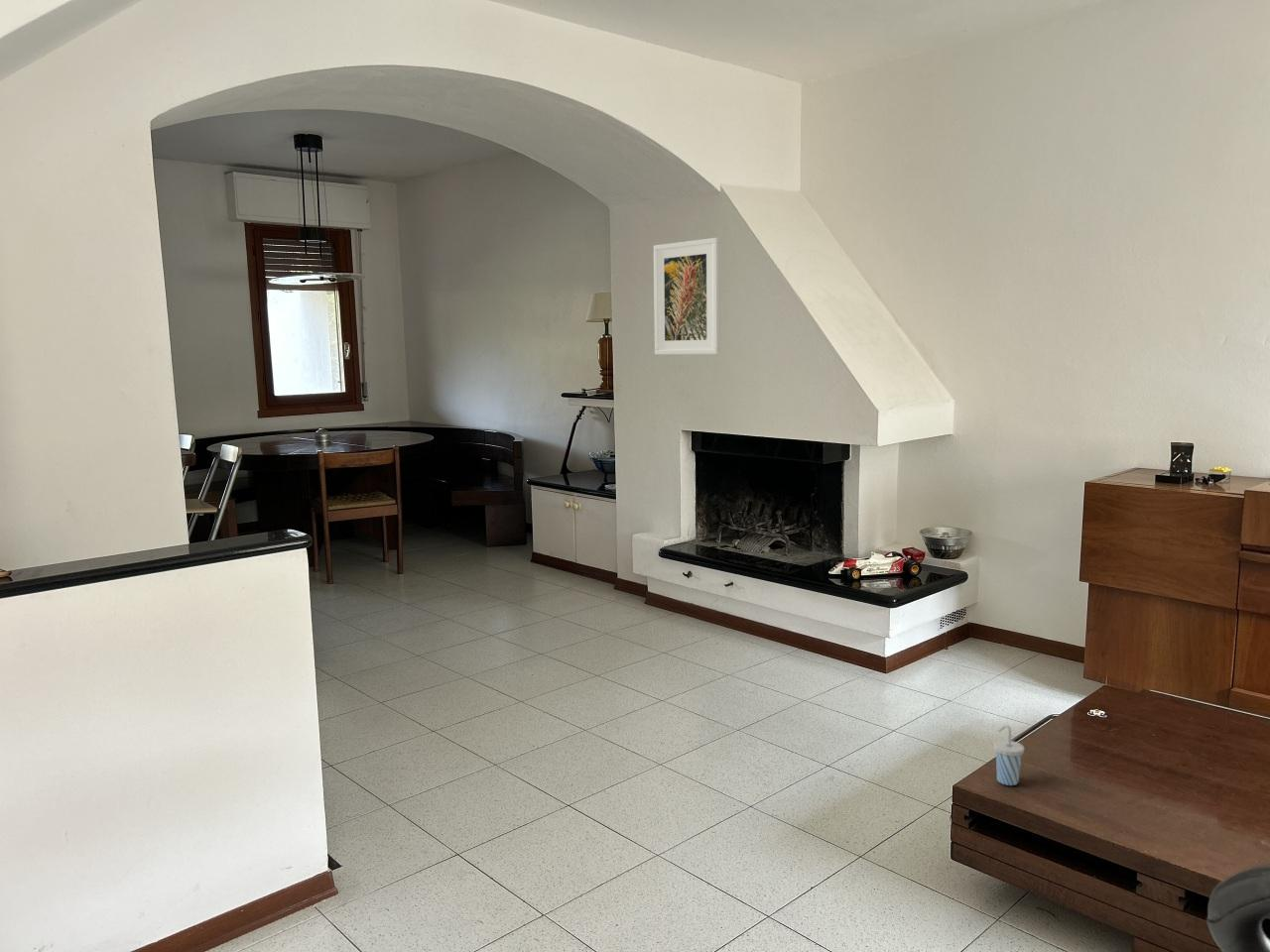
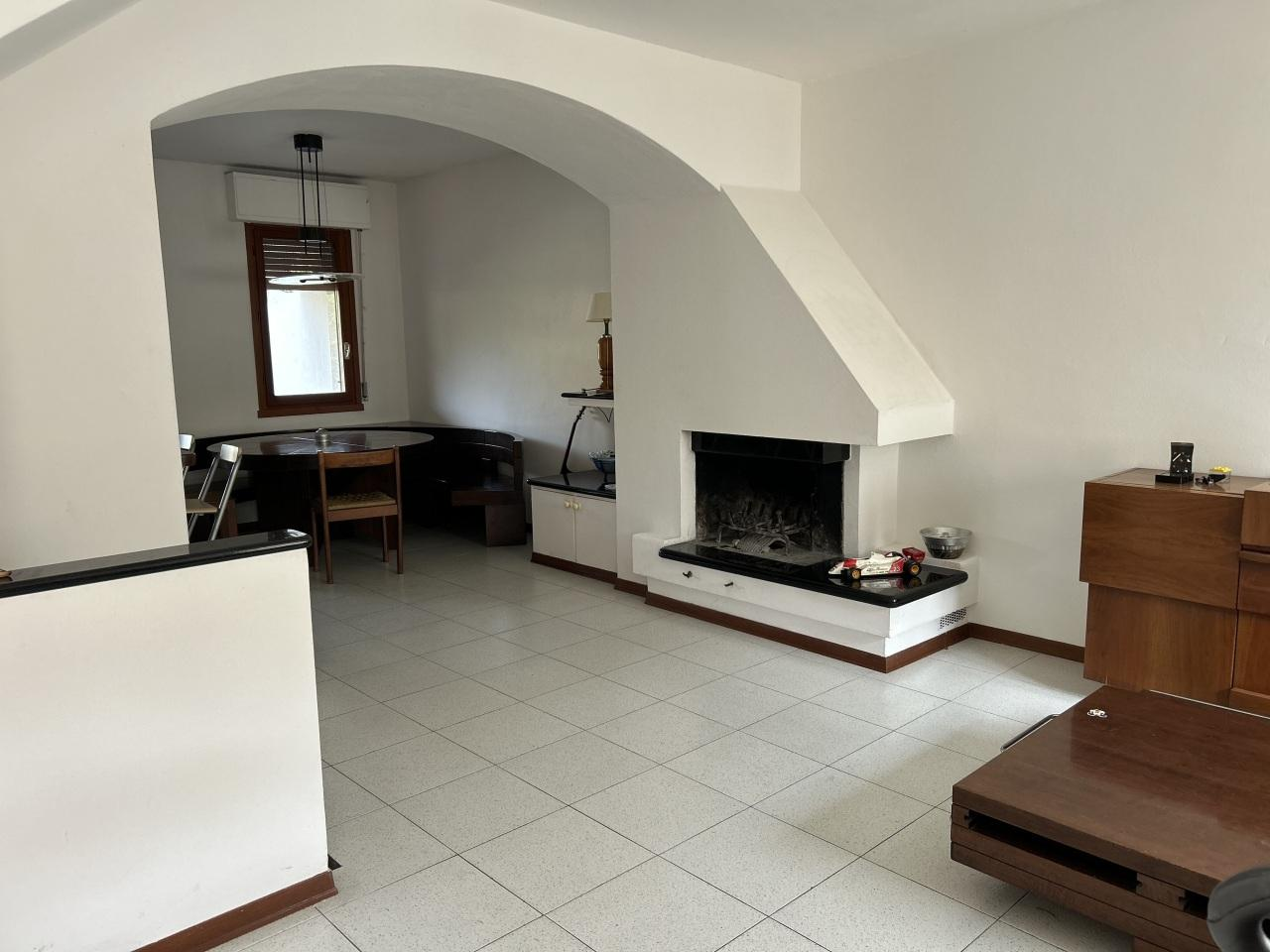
- cup [993,723,1025,786]
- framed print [653,237,720,356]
